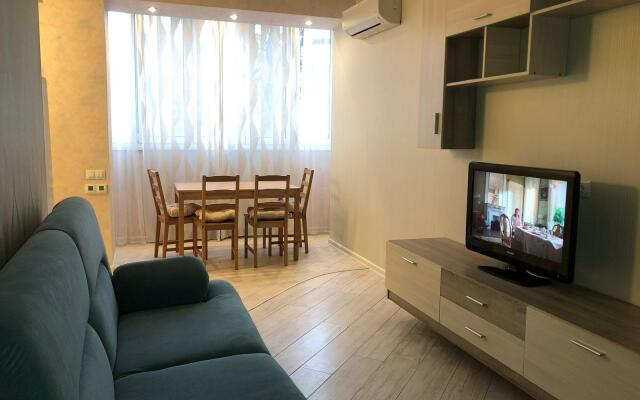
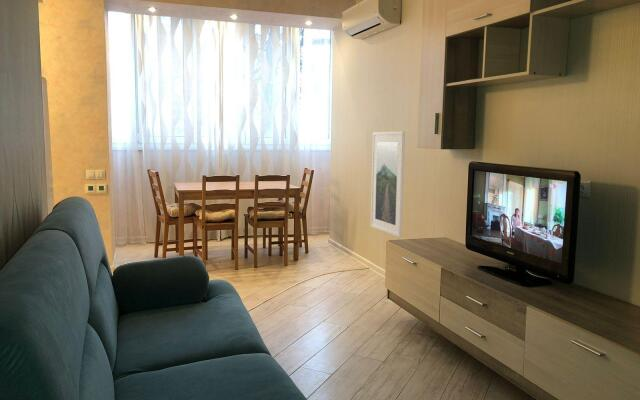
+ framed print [370,130,406,238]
